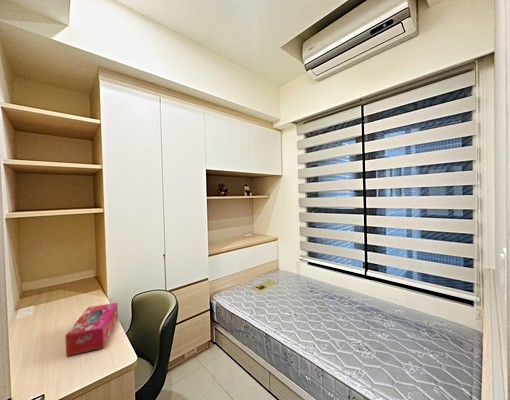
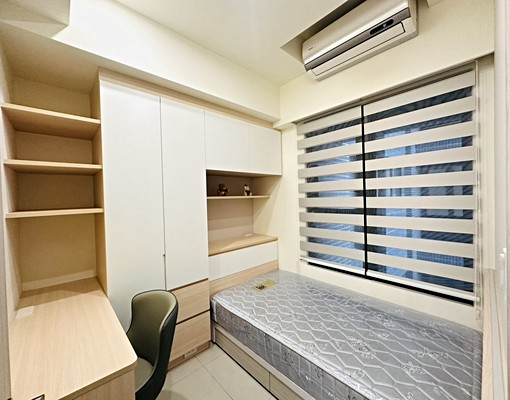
- tissue box [64,302,119,357]
